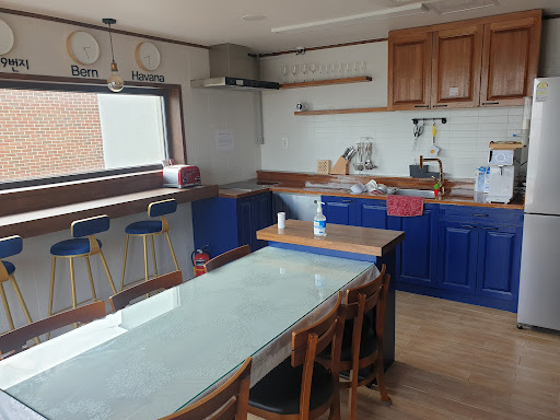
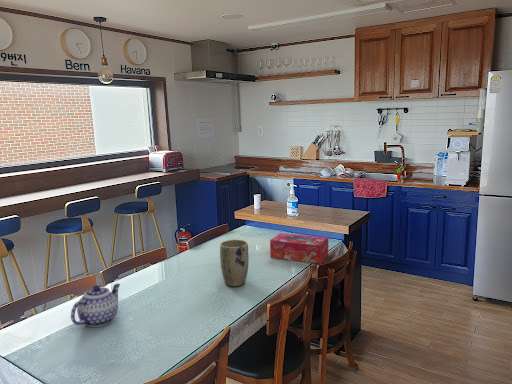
+ plant pot [219,239,250,288]
+ teapot [70,283,121,328]
+ tissue box [269,232,329,264]
